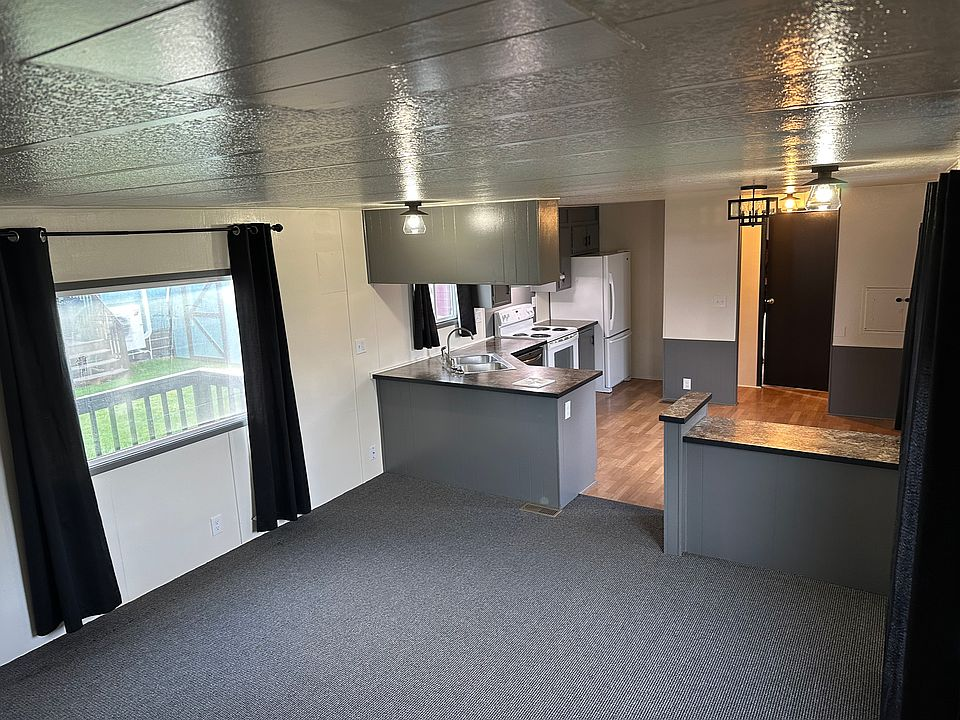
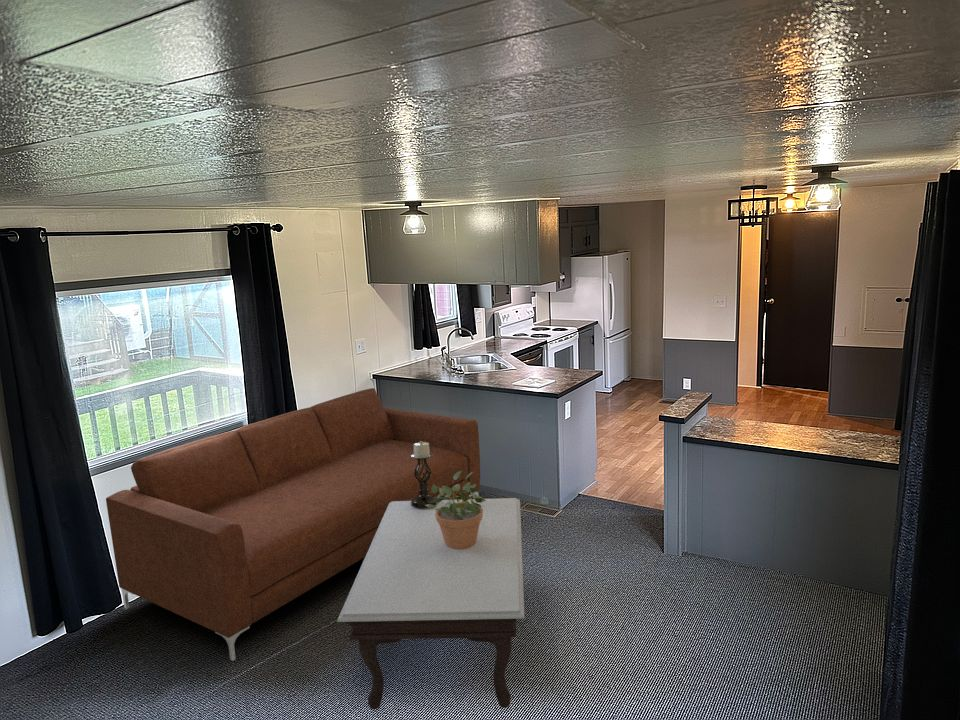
+ candle holder [411,441,436,507]
+ coffee table [336,497,525,710]
+ sofa [105,387,481,662]
+ potted plant [426,471,486,549]
